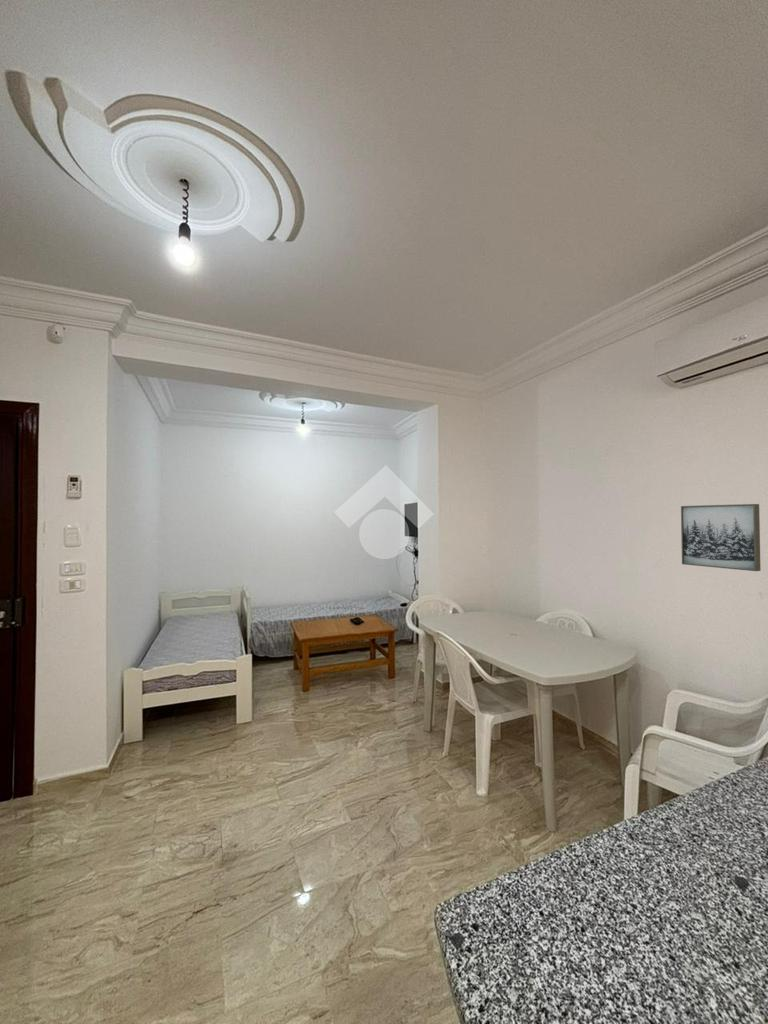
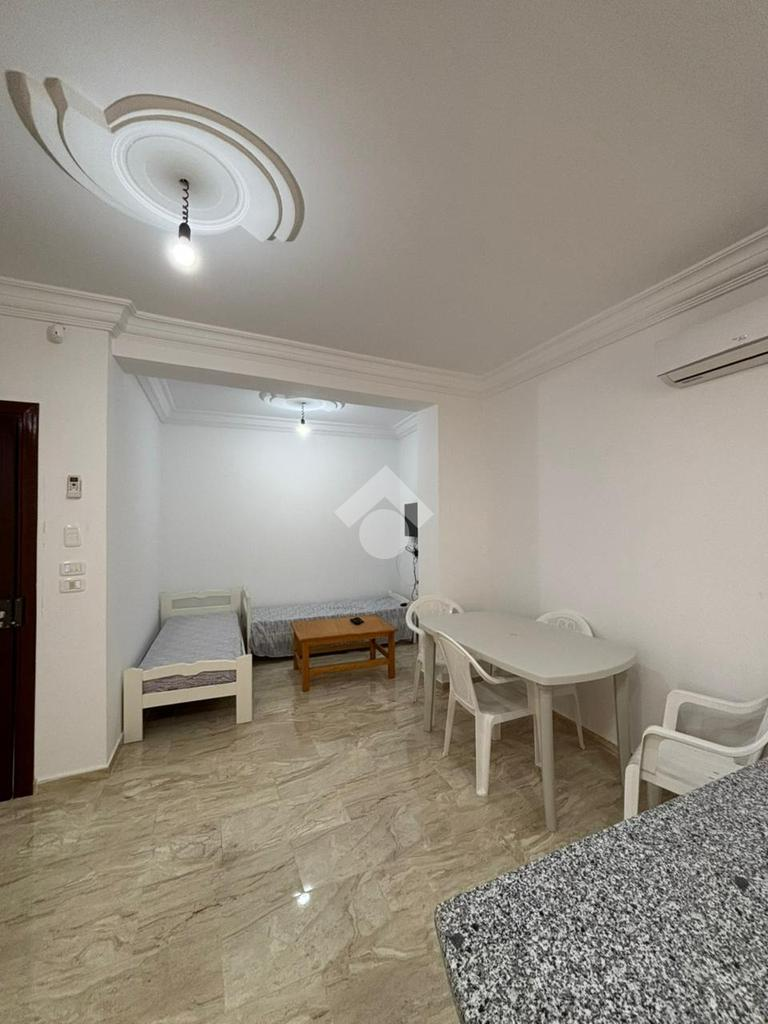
- wall art [680,503,762,572]
